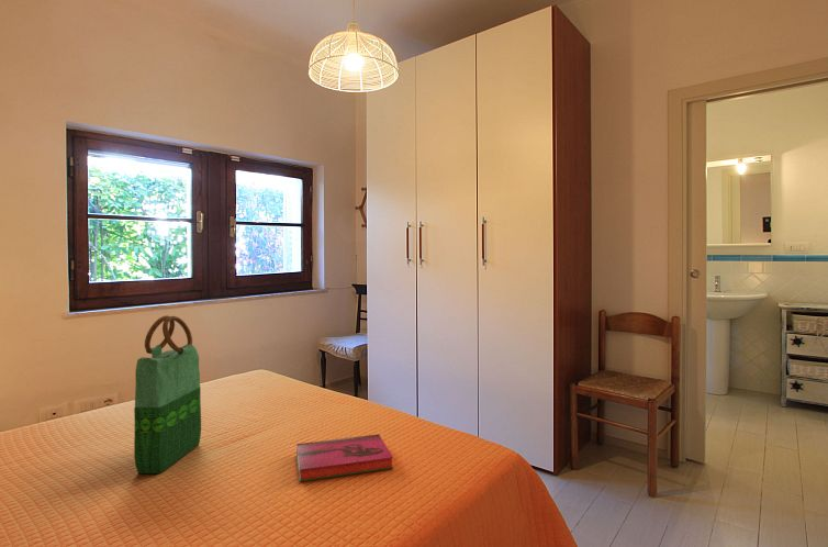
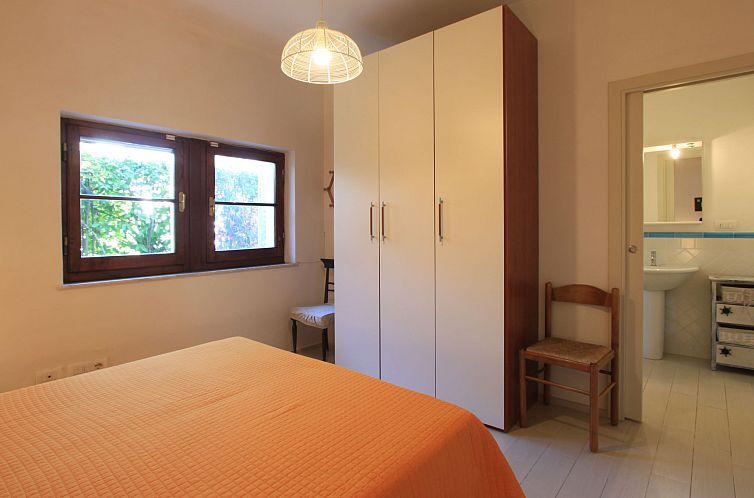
- hardback book [295,433,394,482]
- tote bag [133,315,202,475]
